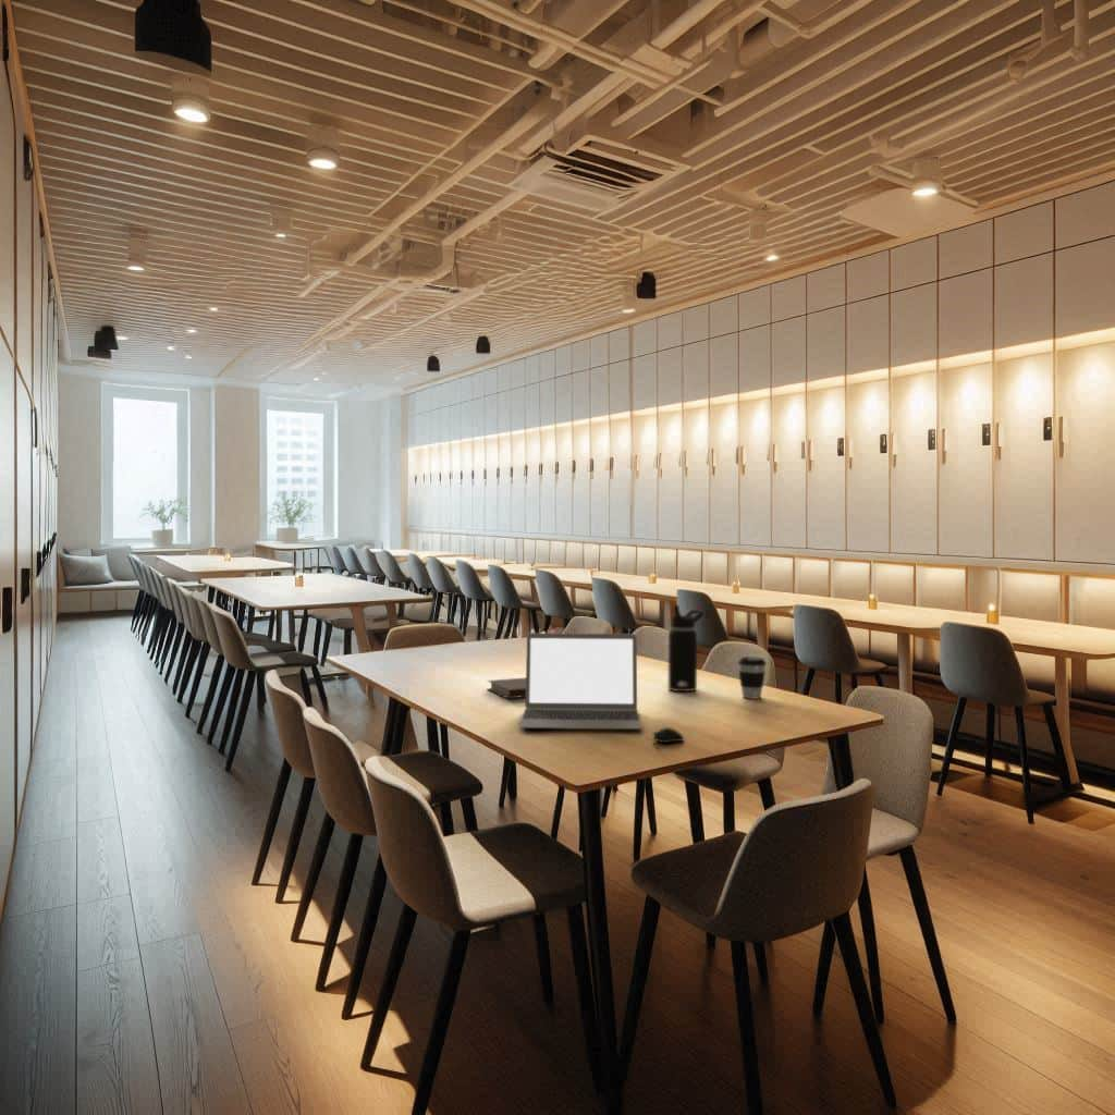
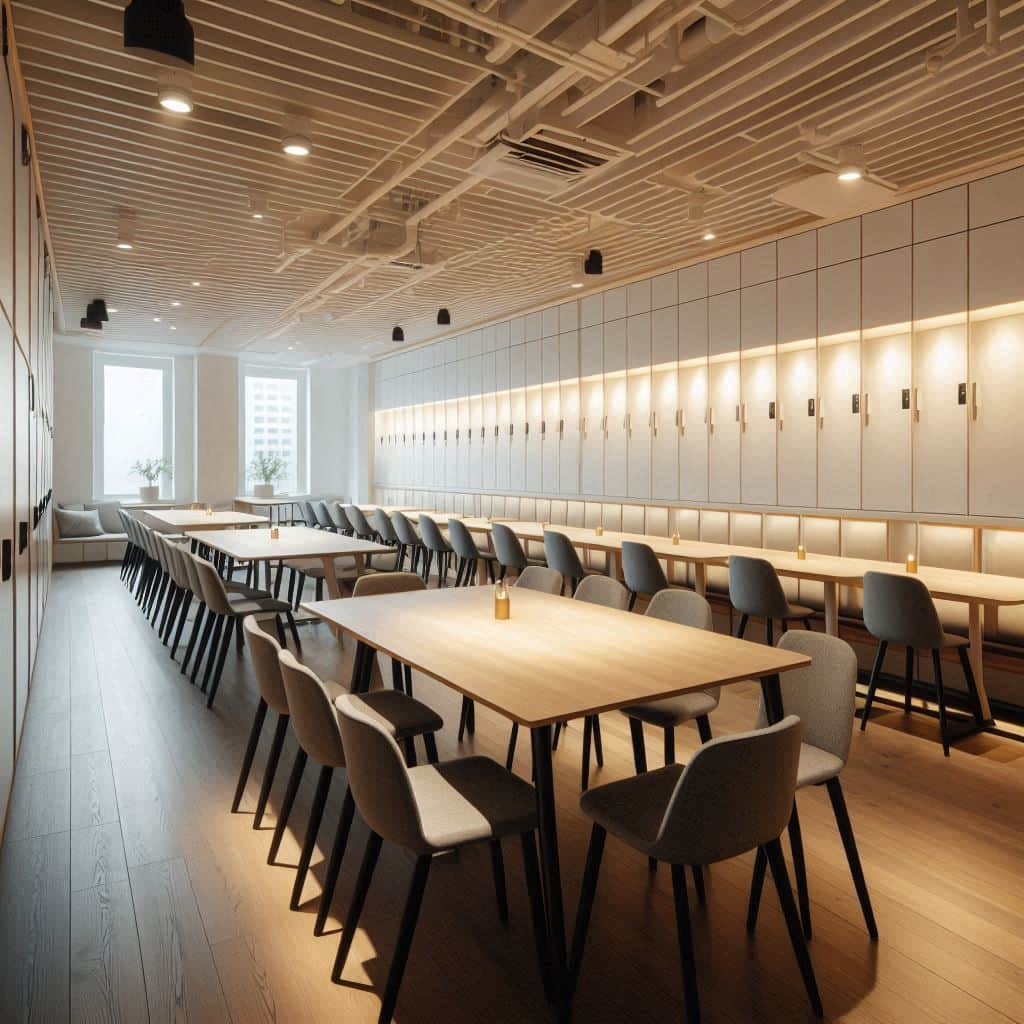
- notebook [486,676,526,699]
- coffee cup [737,655,768,700]
- computer mouse [651,726,685,750]
- water bottle [667,603,704,693]
- laptop [518,632,644,731]
